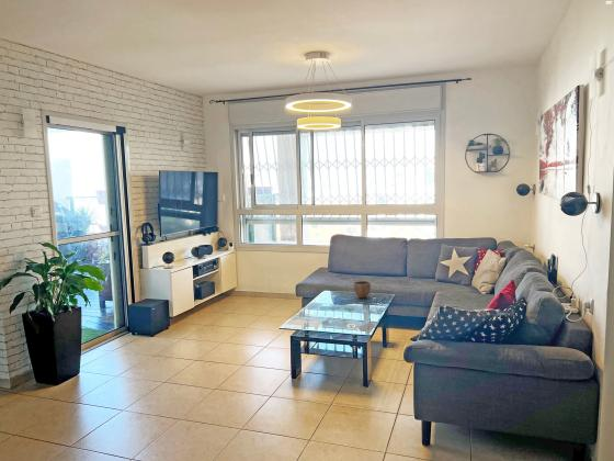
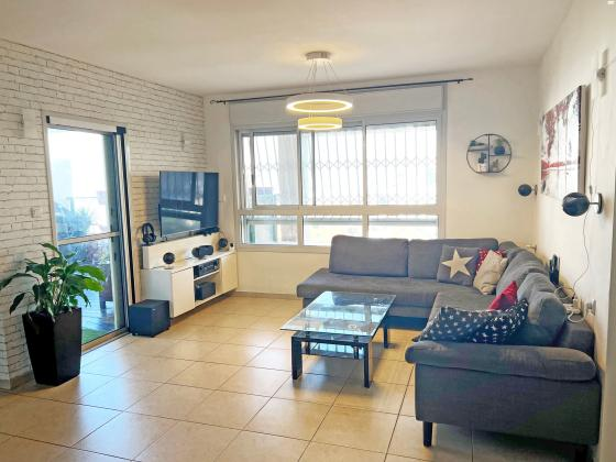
- decorative bowl [352,280,372,300]
